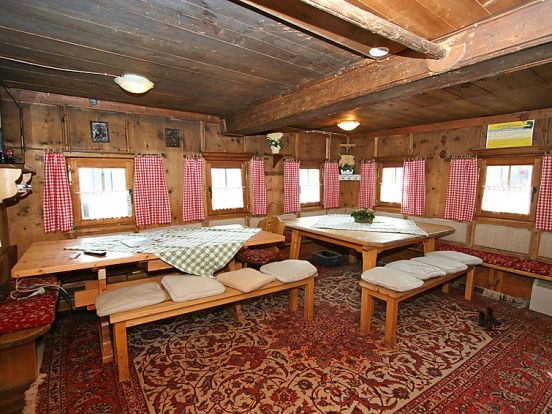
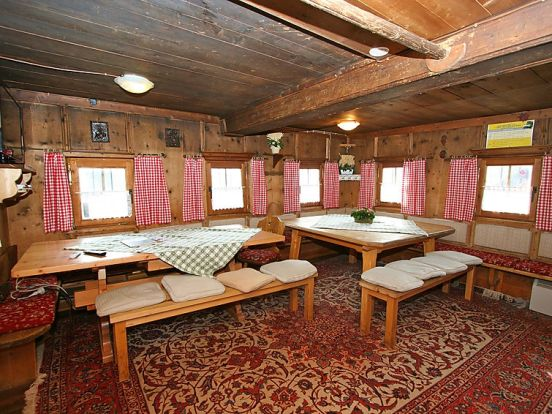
- boots [477,307,503,330]
- basket [311,249,343,268]
